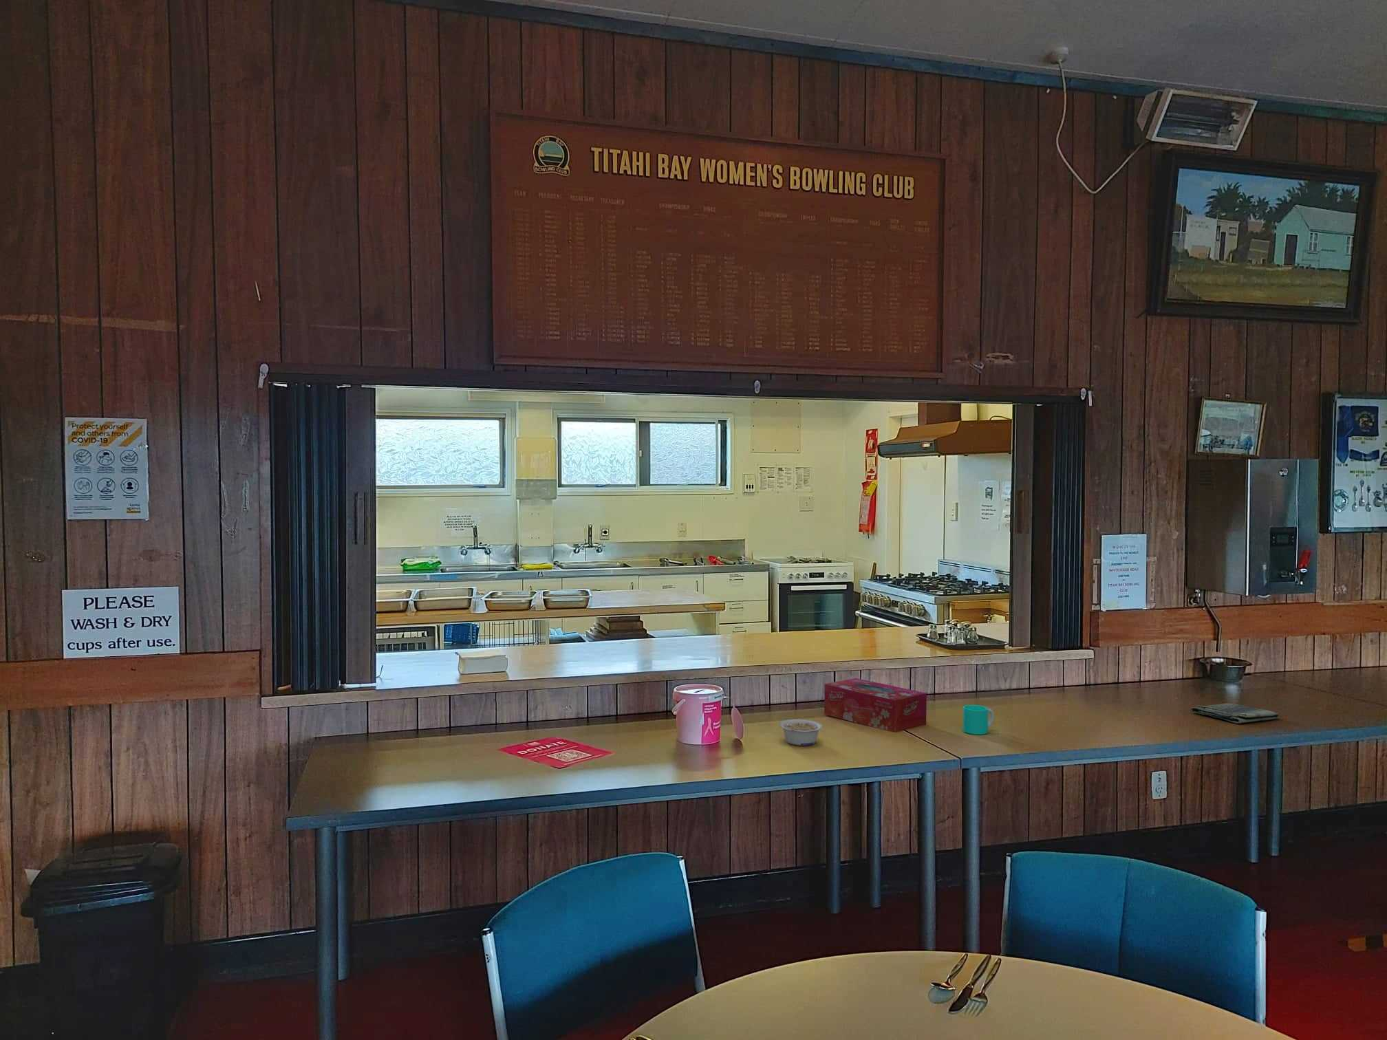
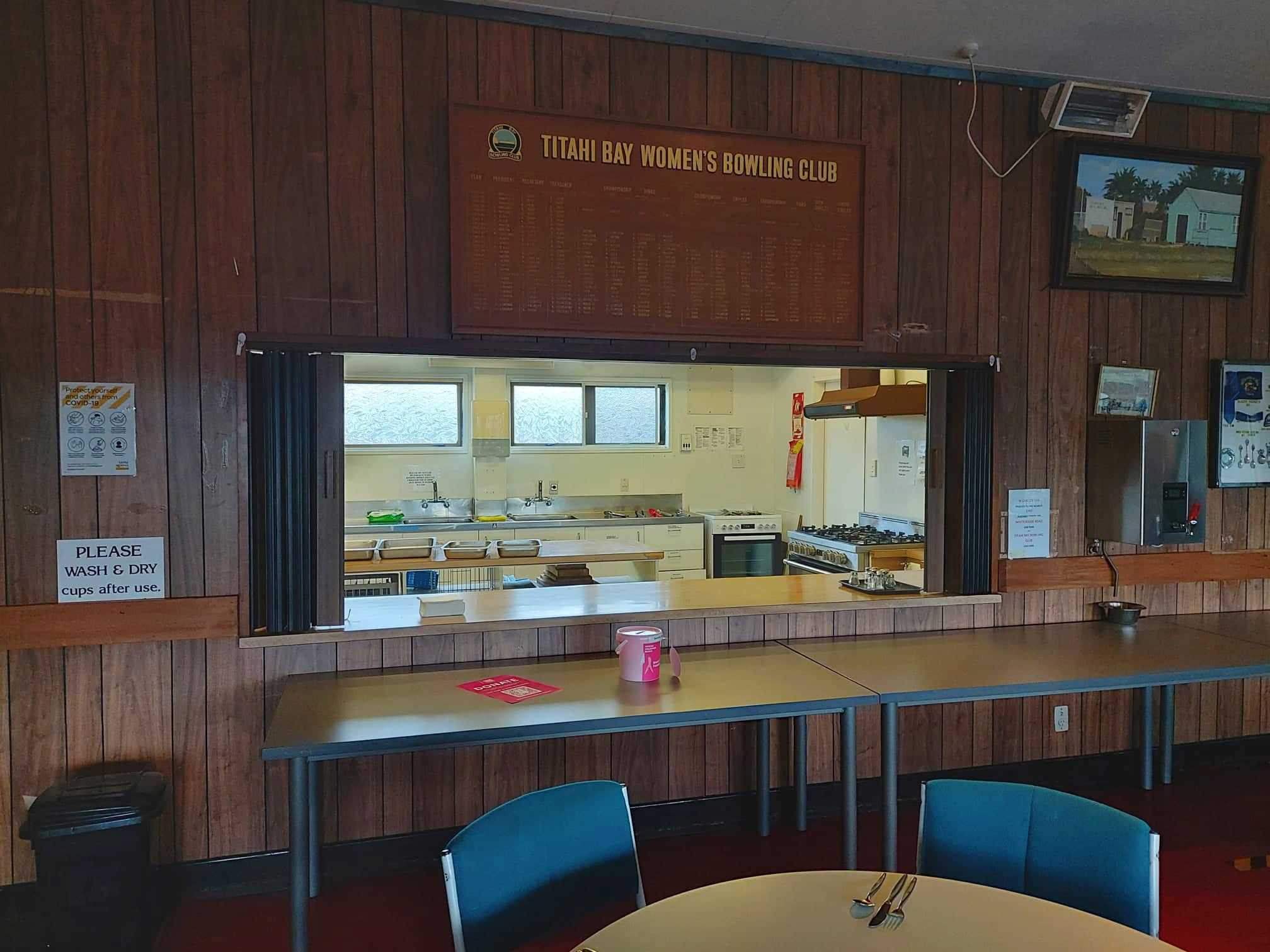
- tissue box [823,677,927,733]
- dish towel [1190,702,1280,723]
- cup [962,705,995,735]
- legume [779,718,822,746]
